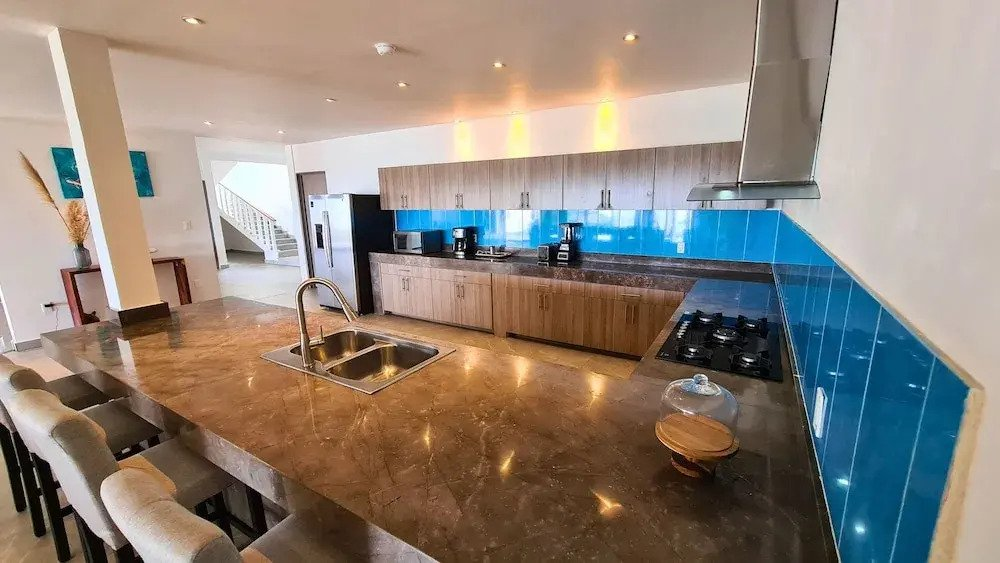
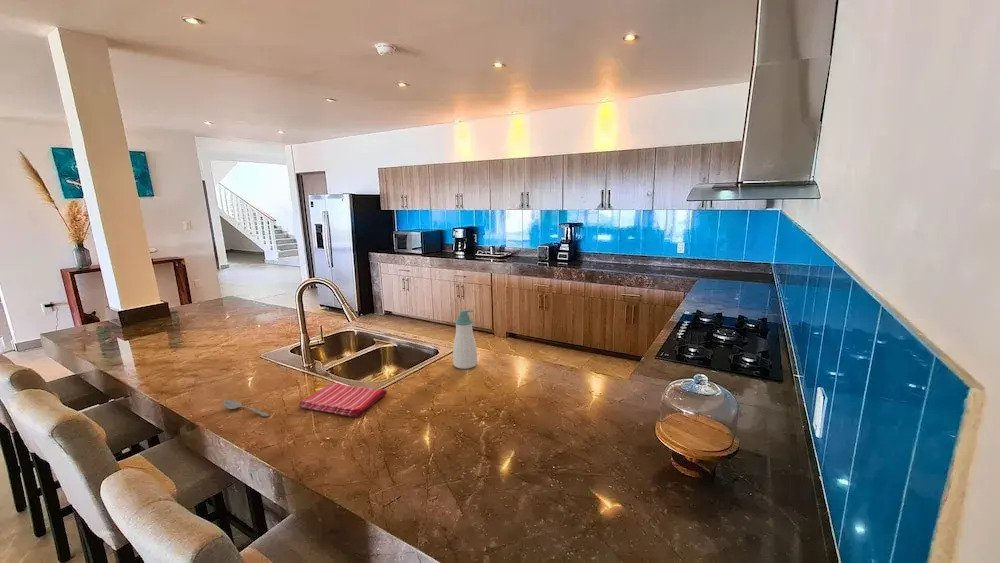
+ spoon [222,400,270,418]
+ soap bottle [452,309,478,370]
+ dish towel [297,382,388,418]
